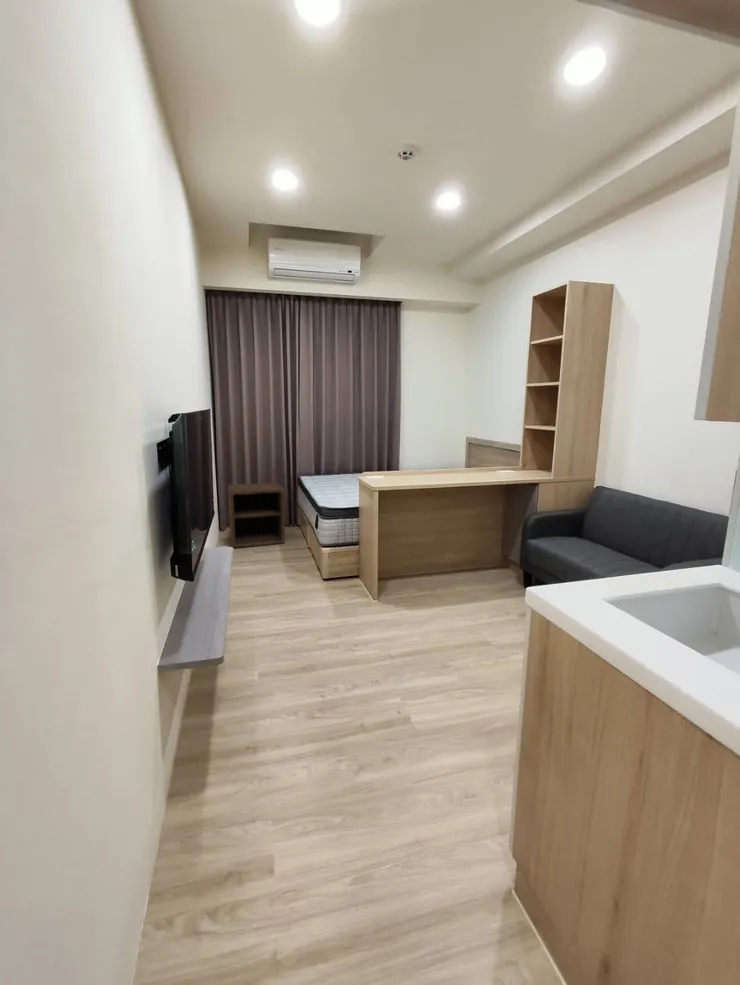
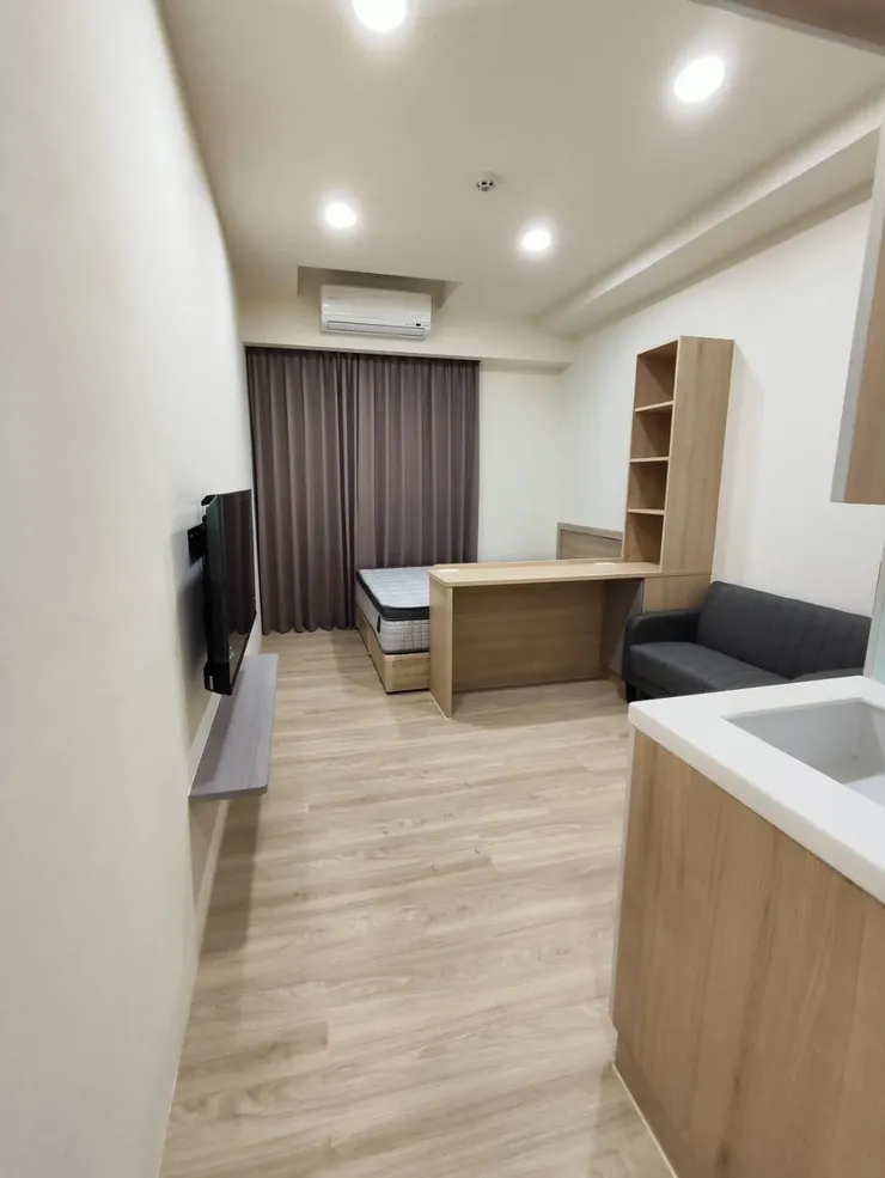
- nightstand [227,482,286,549]
